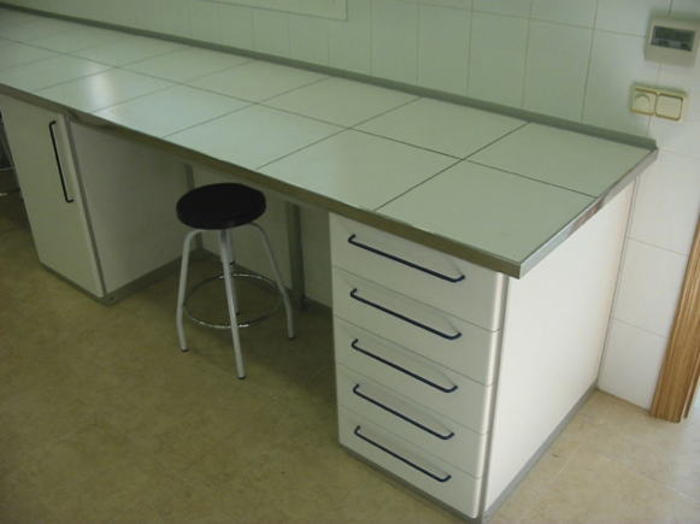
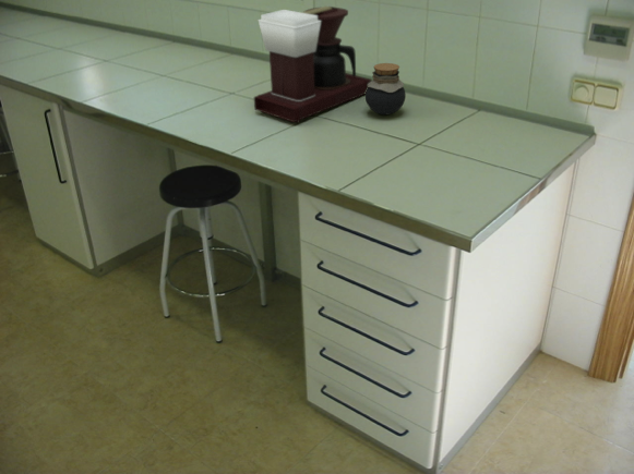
+ jar [364,62,407,116]
+ coffee maker [253,5,373,124]
